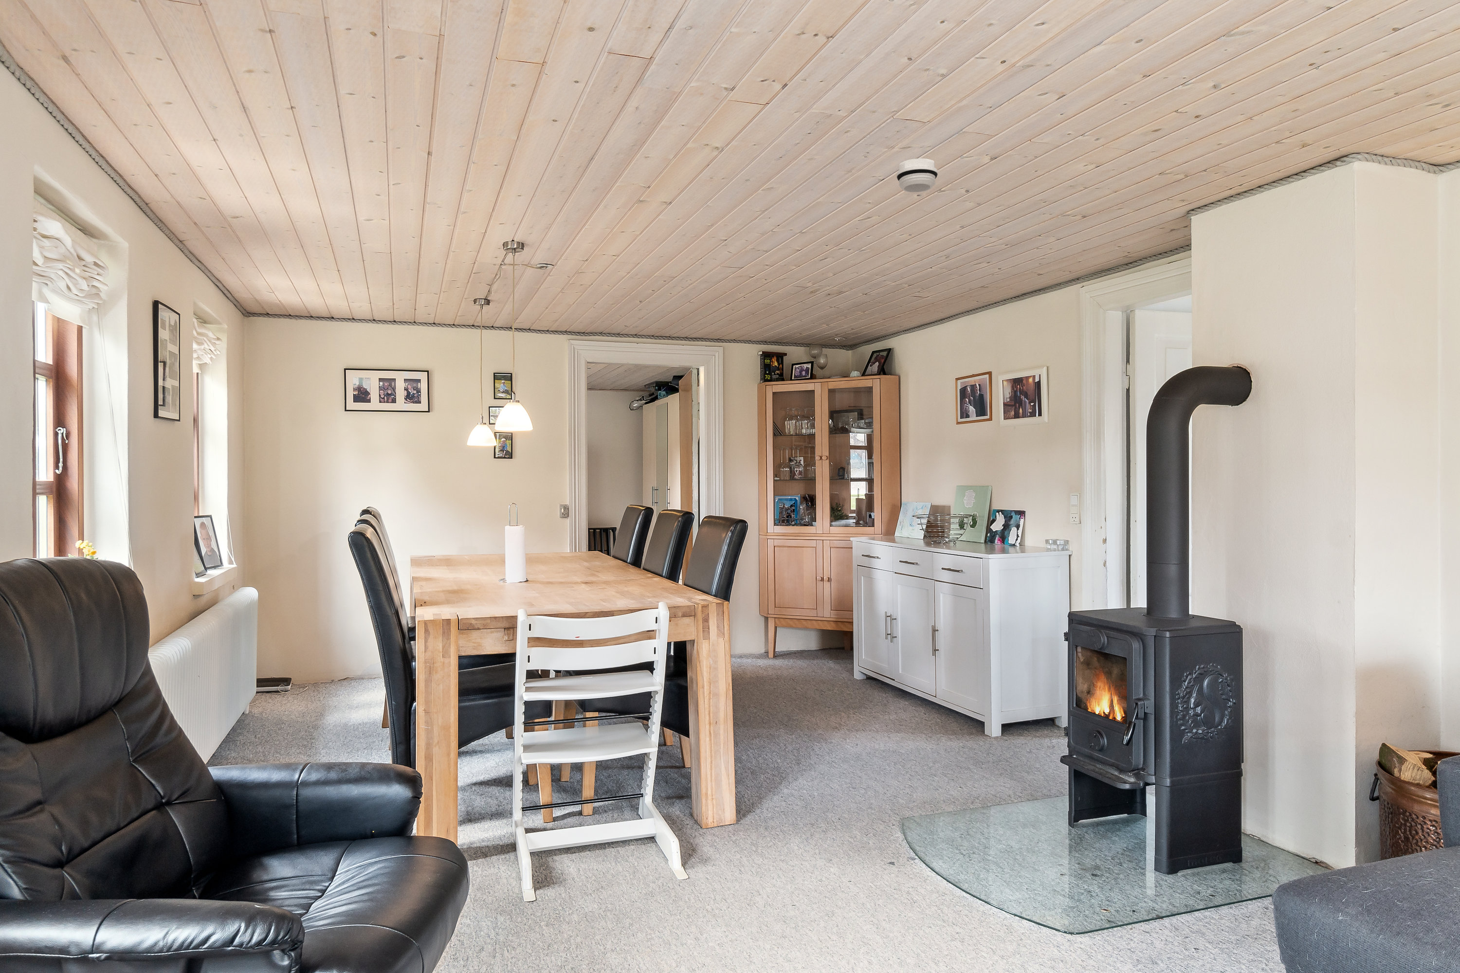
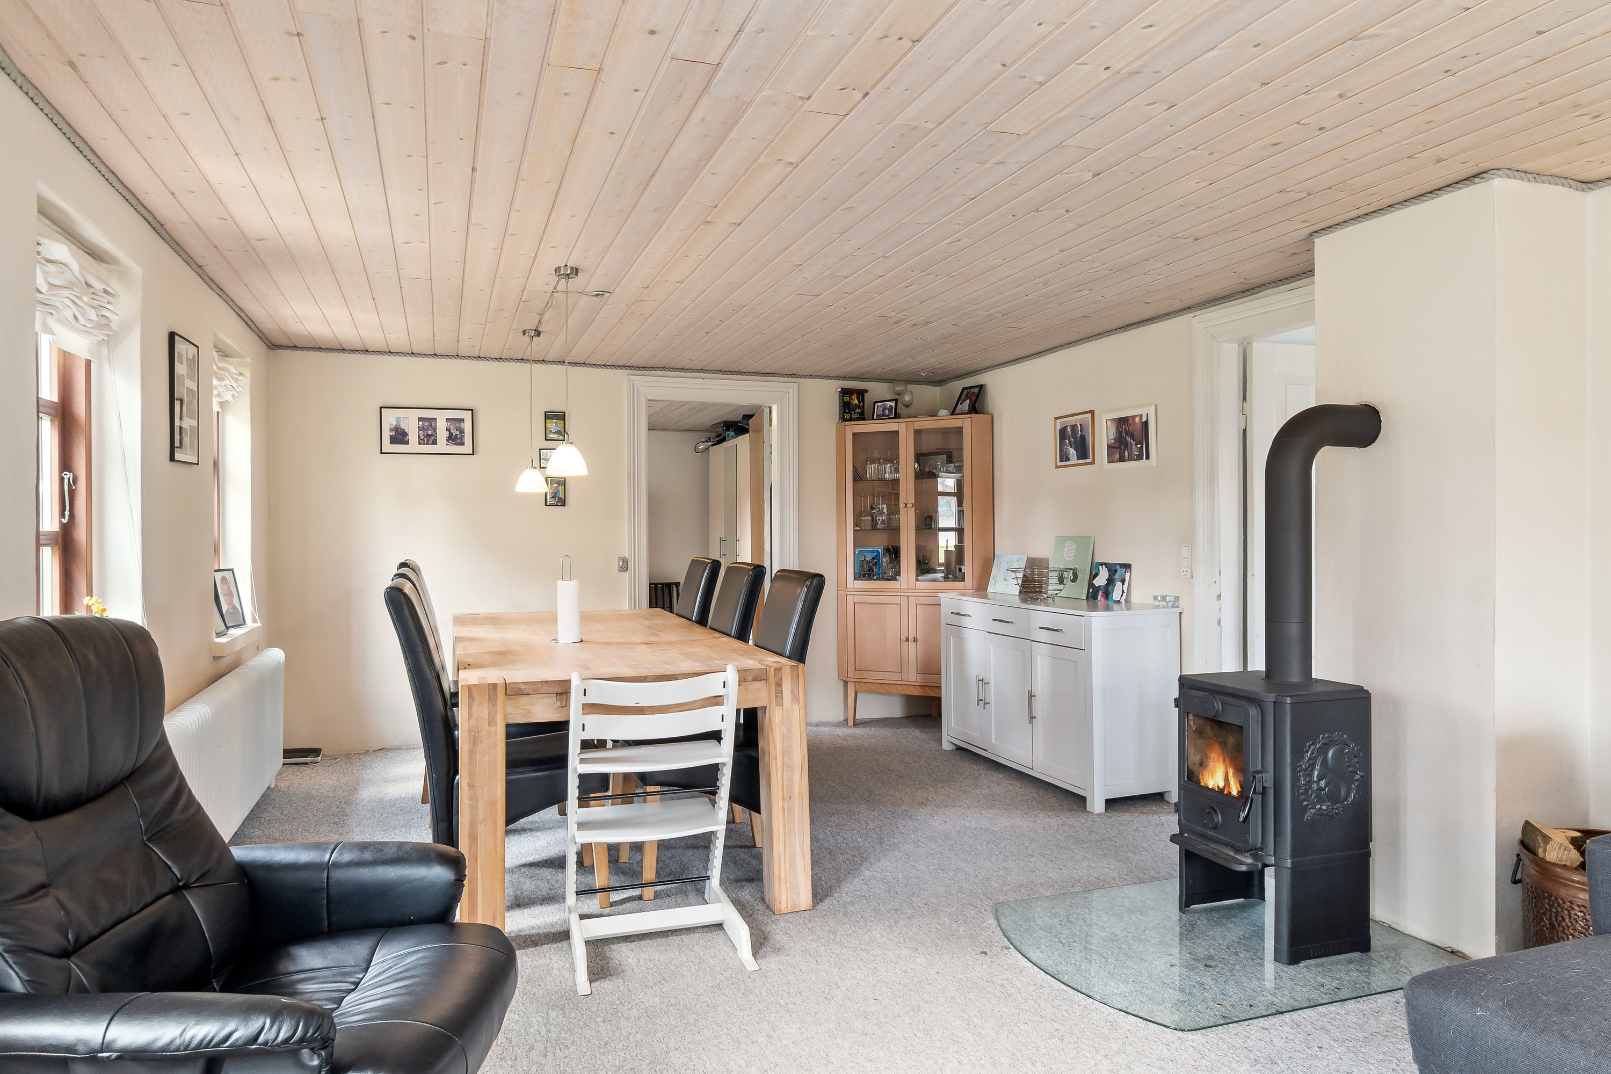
- smoke detector [896,159,939,193]
